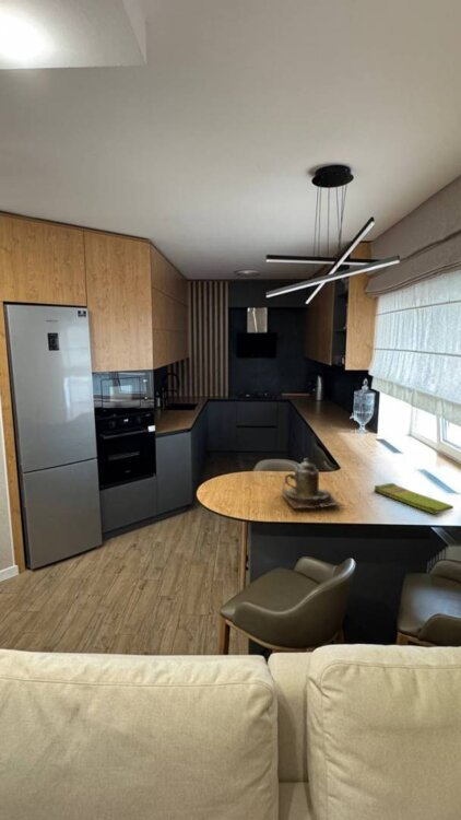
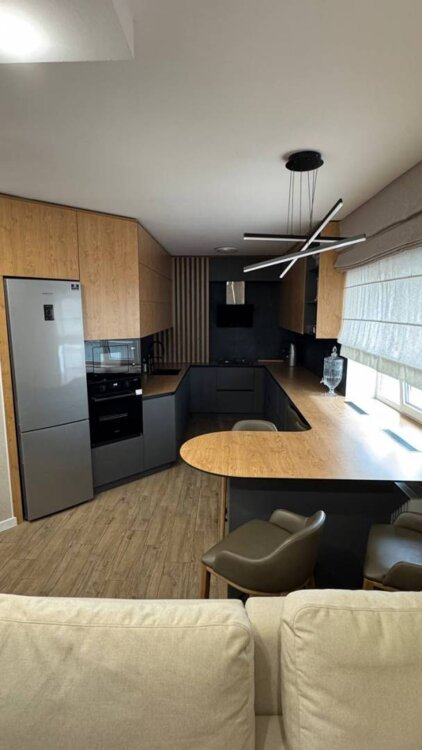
- dish towel [373,482,454,515]
- teapot [281,457,345,509]
